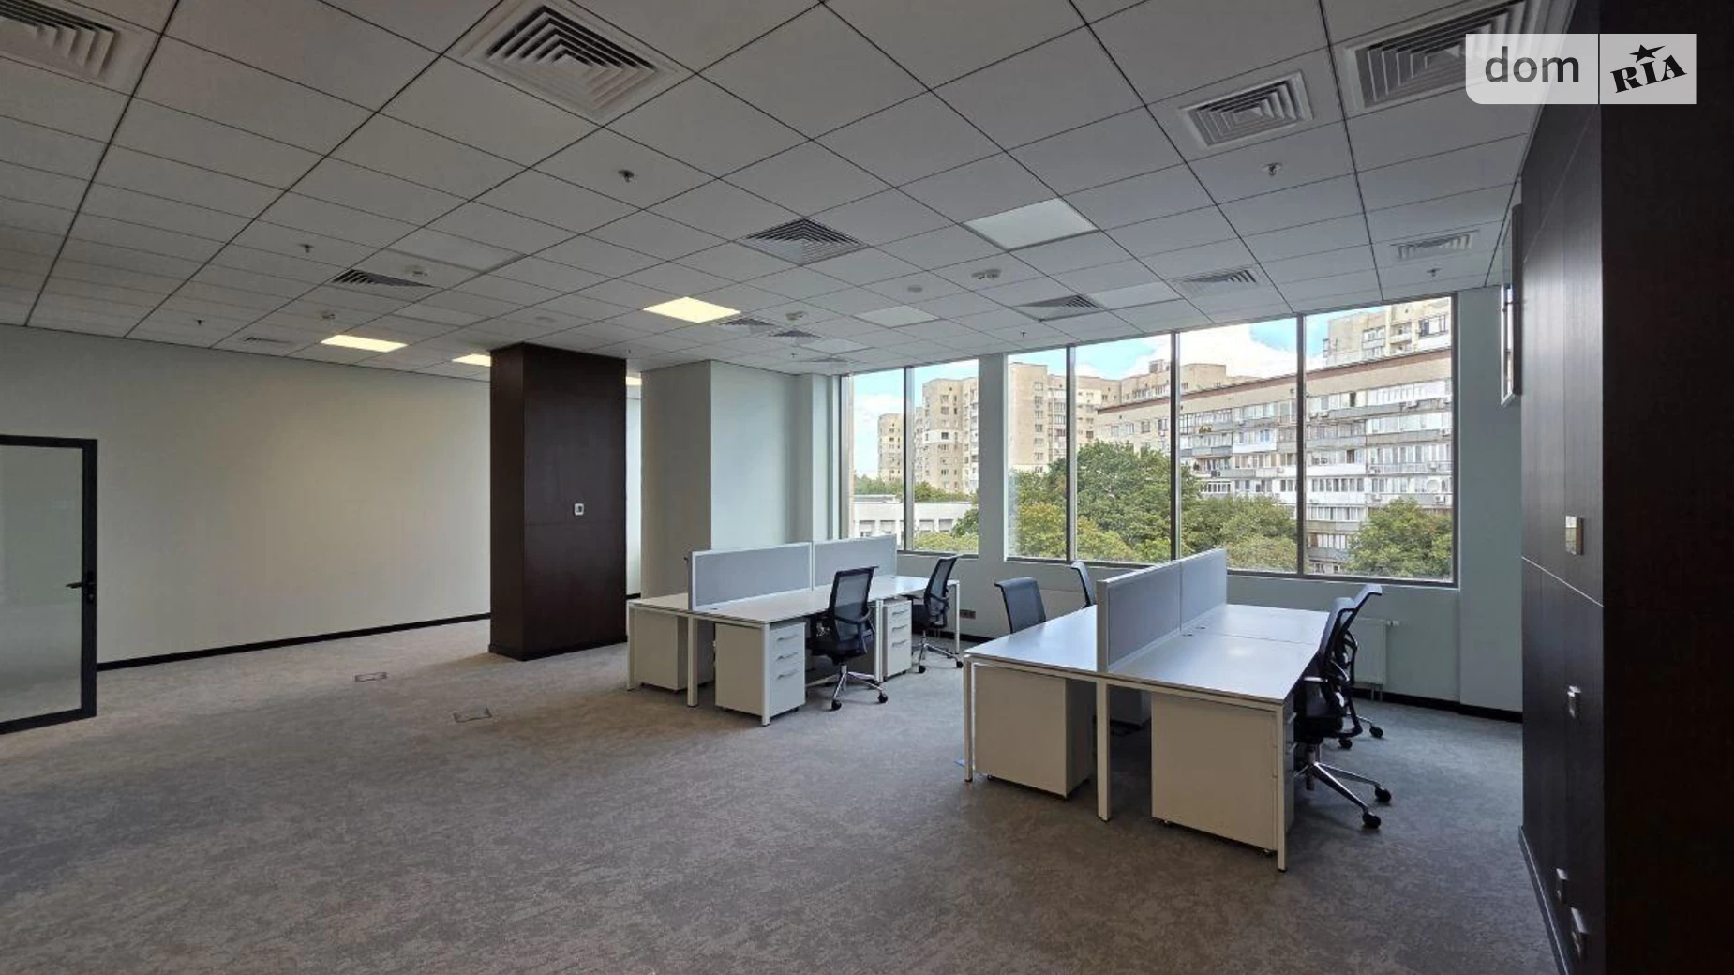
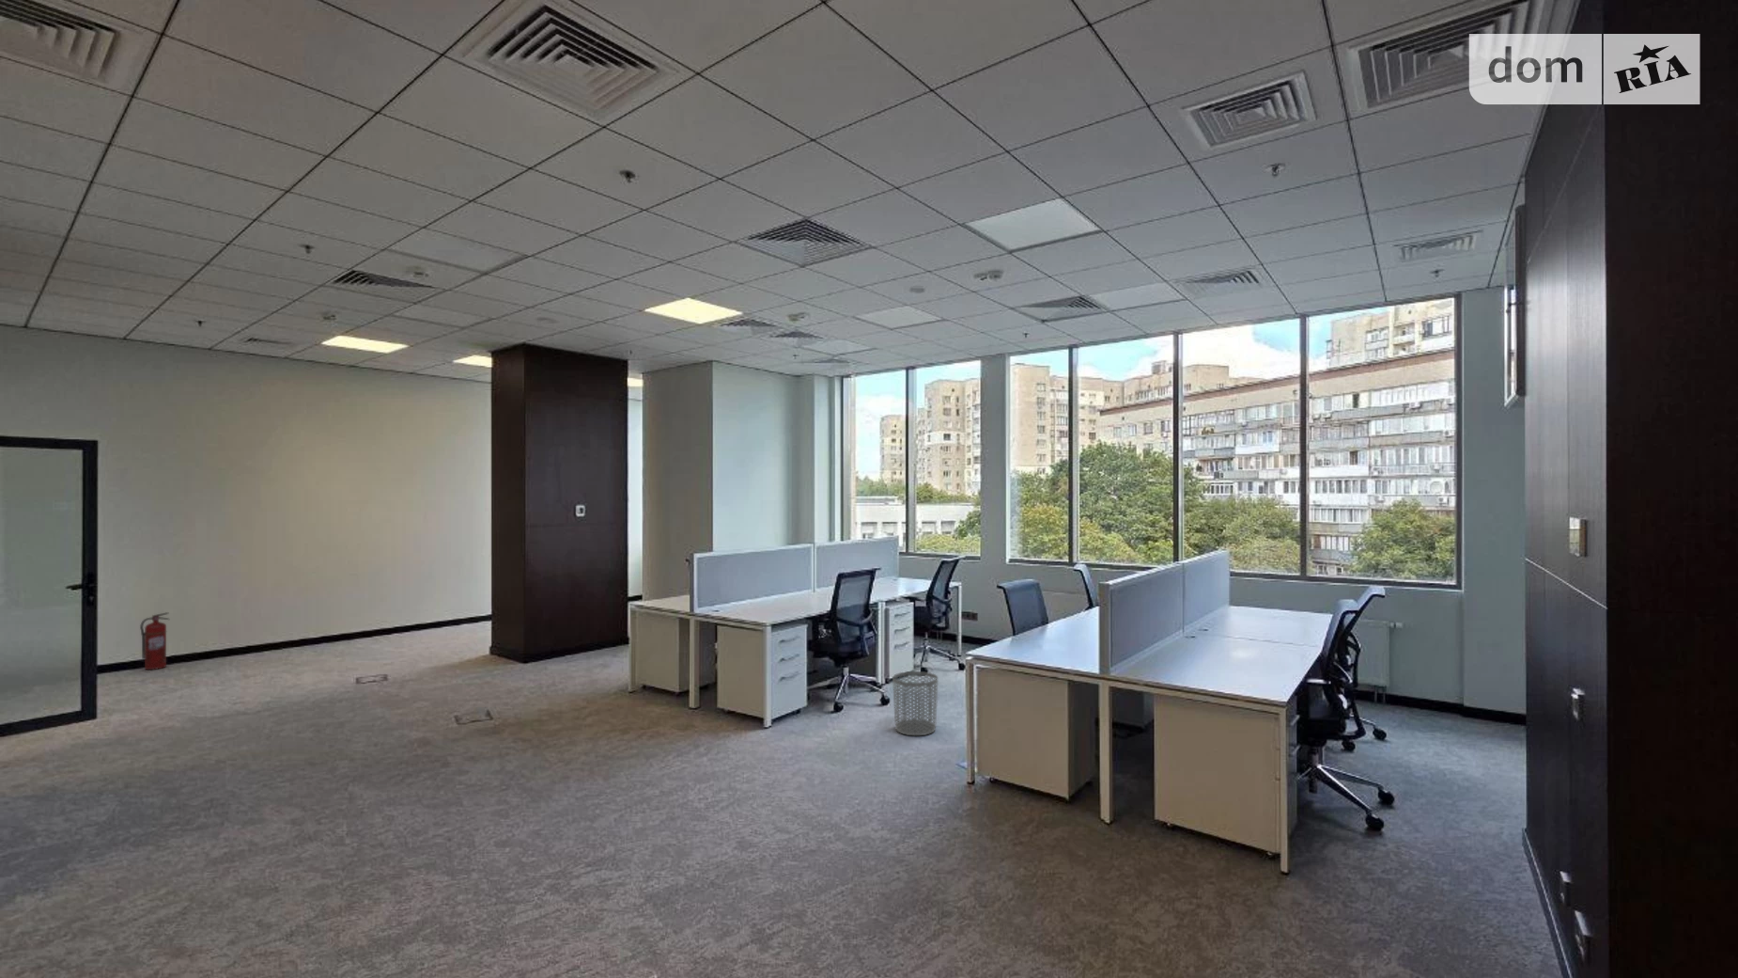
+ fire extinguisher [138,611,170,670]
+ waste bin [892,670,938,737]
